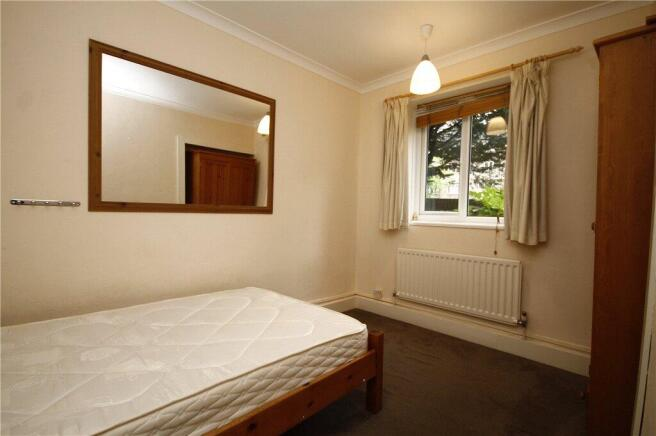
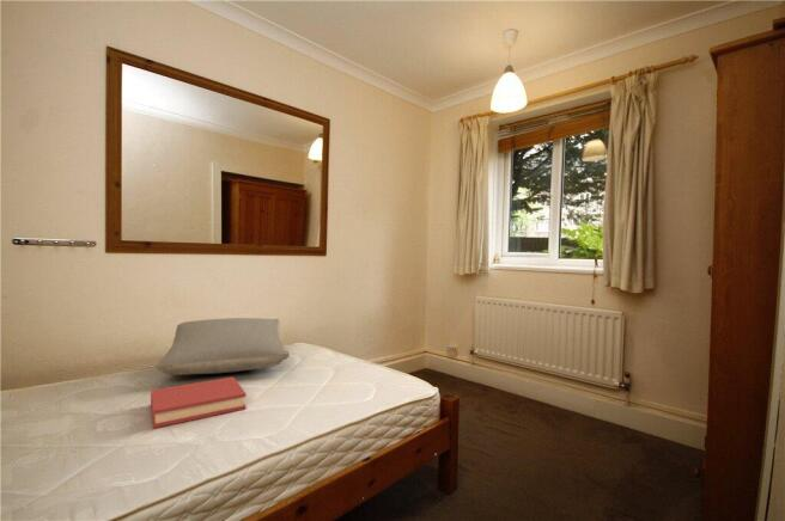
+ pillow [154,317,291,376]
+ hardback book [150,376,247,429]
